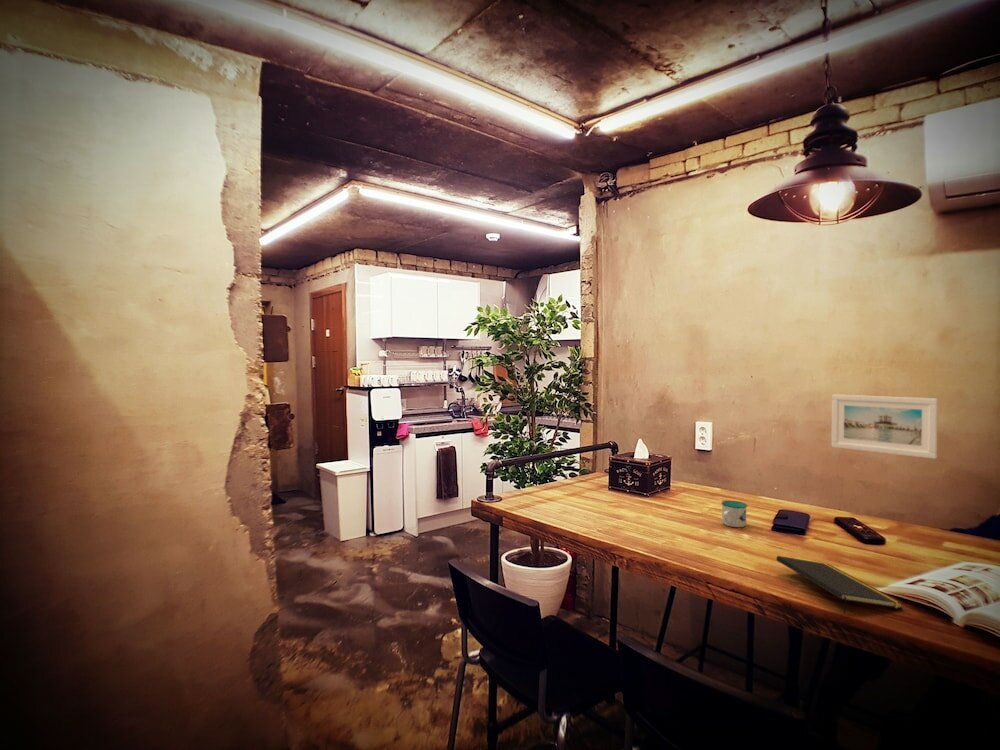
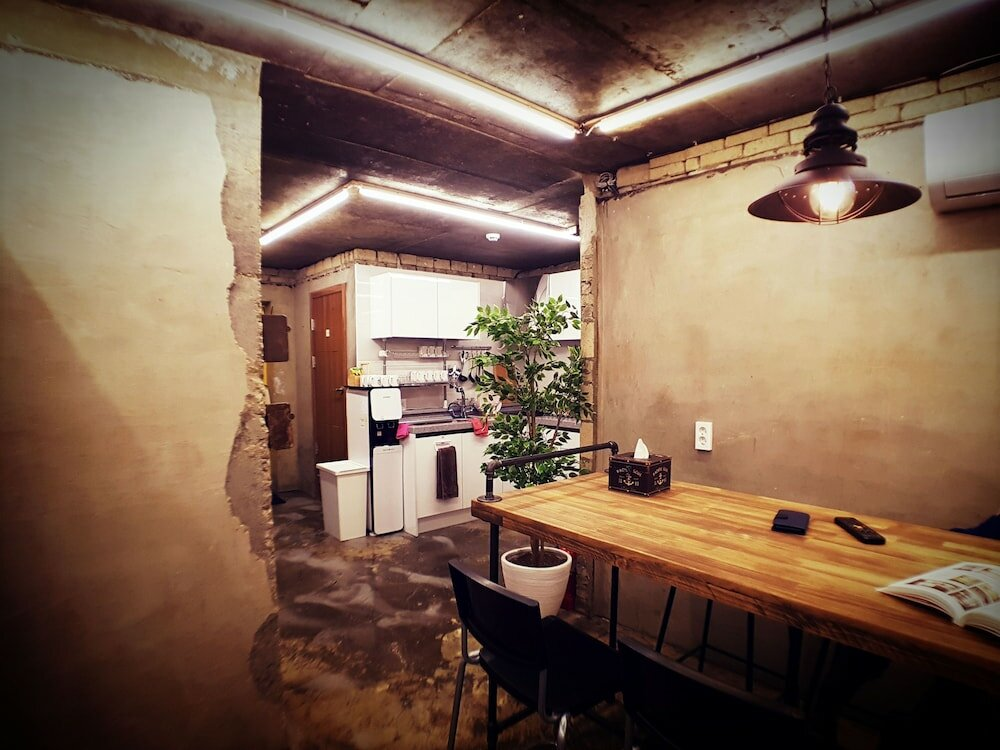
- mug [720,500,748,528]
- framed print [830,393,939,460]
- notepad [775,555,904,615]
